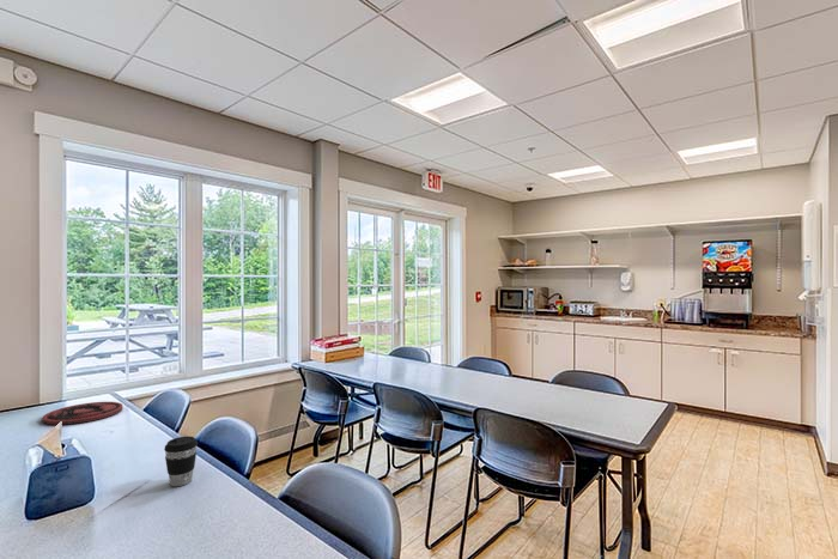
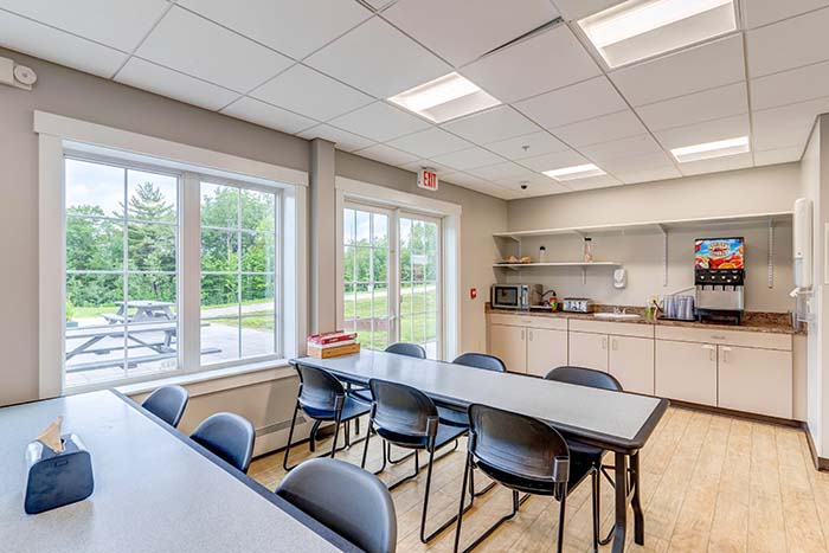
- plate [41,401,123,426]
- coffee cup [163,436,199,487]
